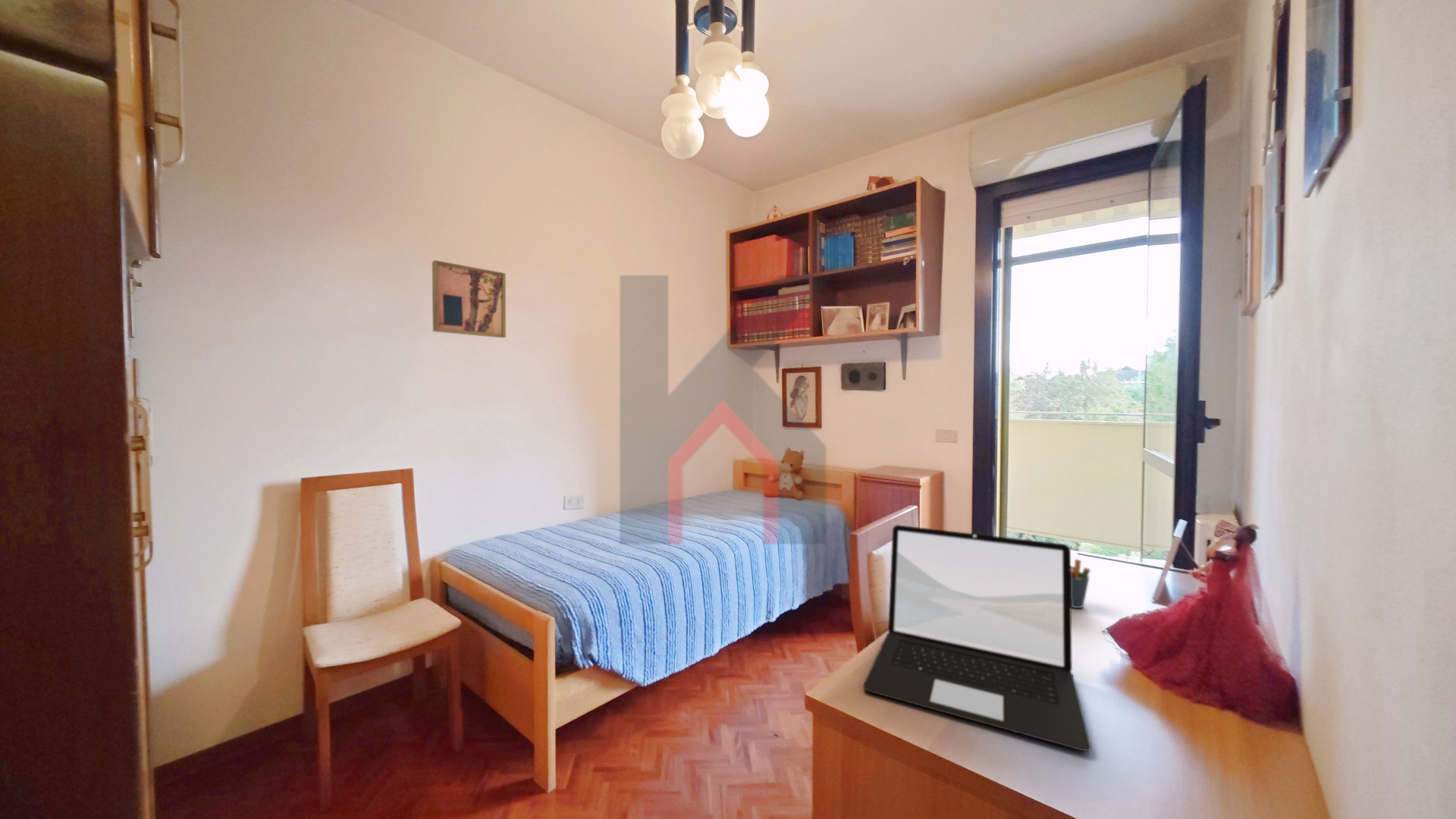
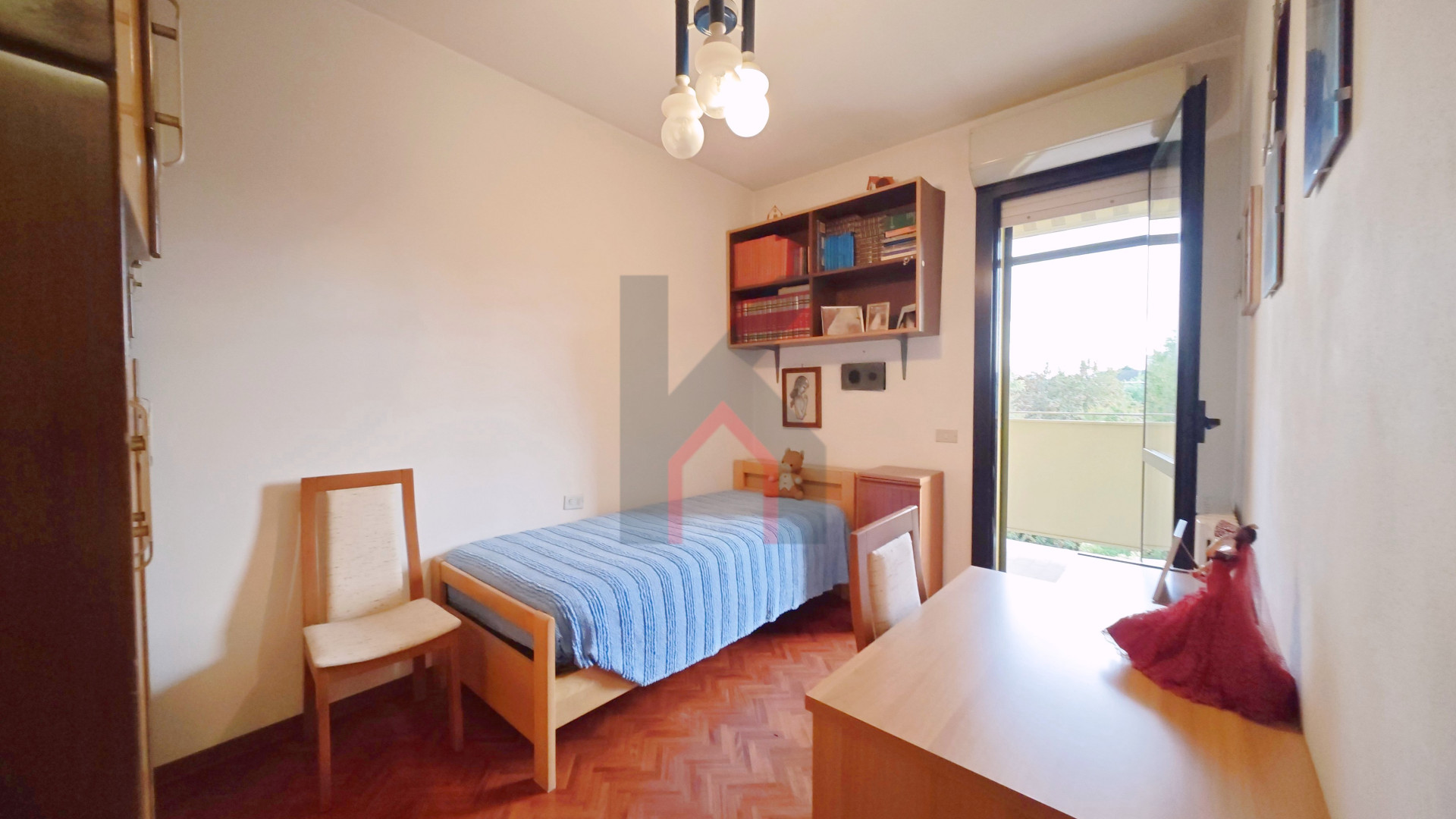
- pen holder [1071,558,1091,609]
- laptop [862,524,1092,752]
- wall art [431,259,507,339]
